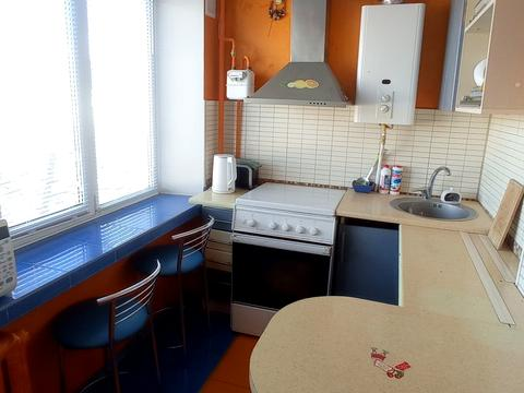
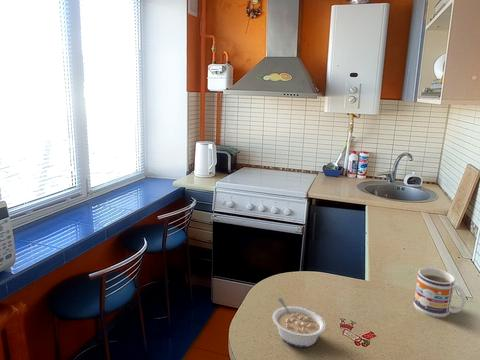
+ mug [413,267,467,318]
+ legume [272,297,327,348]
